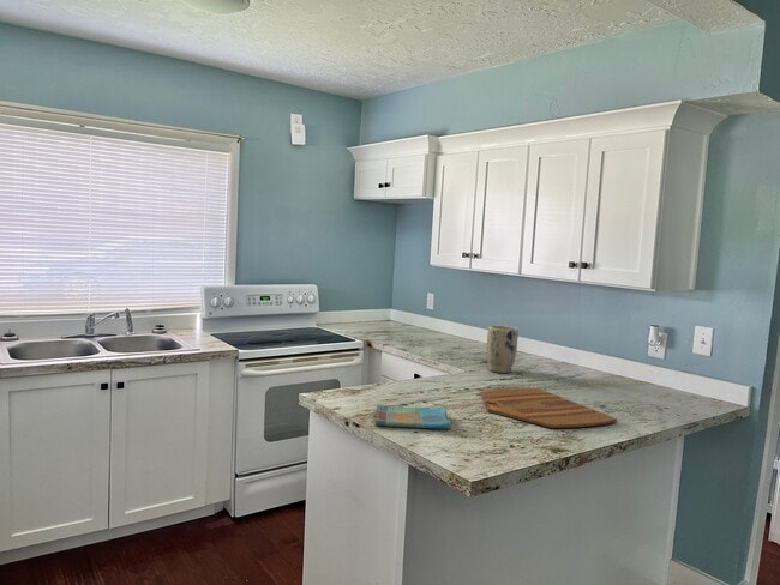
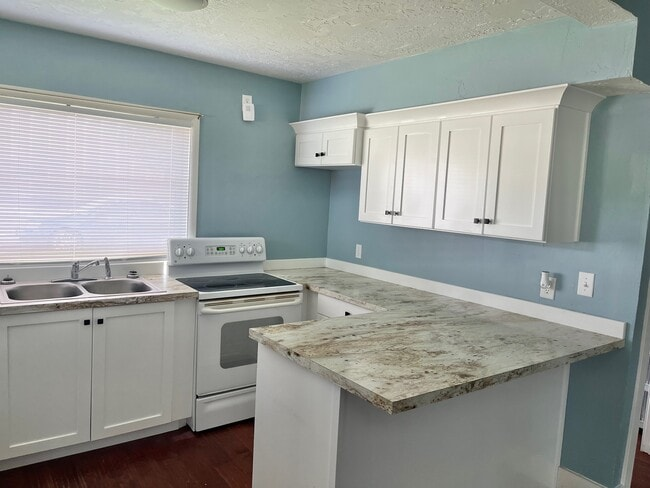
- cutting board [479,387,618,429]
- dish towel [374,404,452,430]
- plant pot [486,325,520,374]
